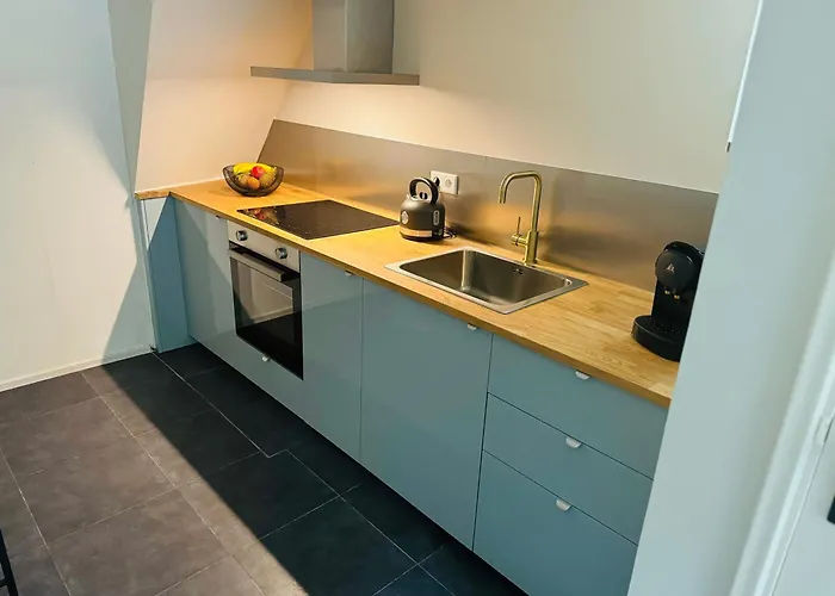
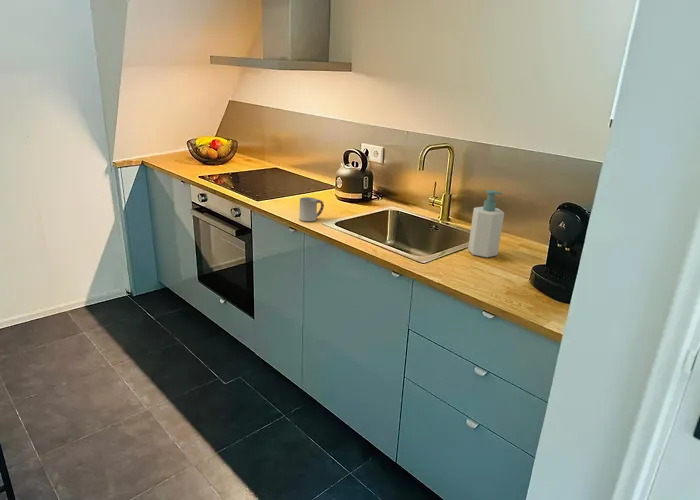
+ cup [298,196,325,222]
+ soap bottle [467,189,505,258]
